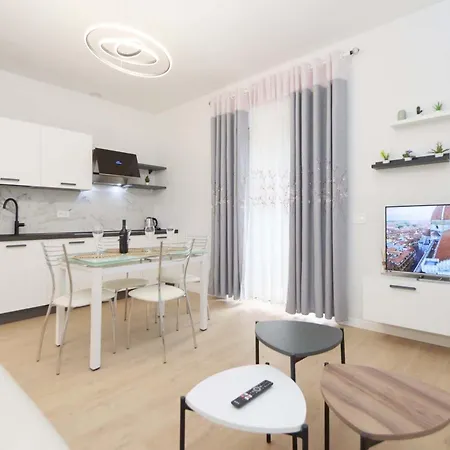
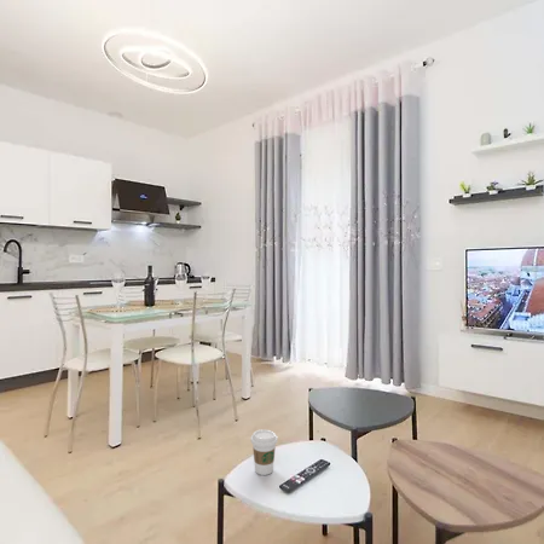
+ coffee cup [249,428,279,476]
